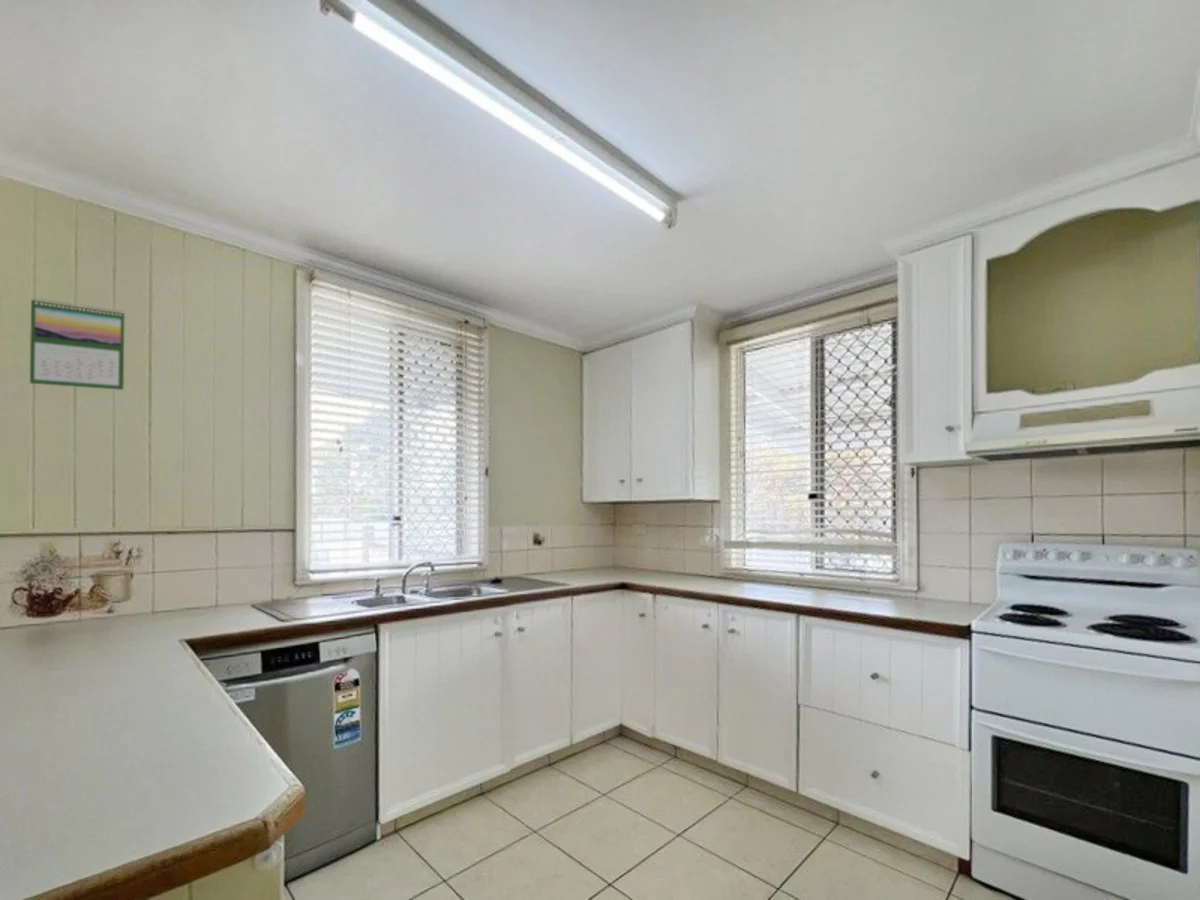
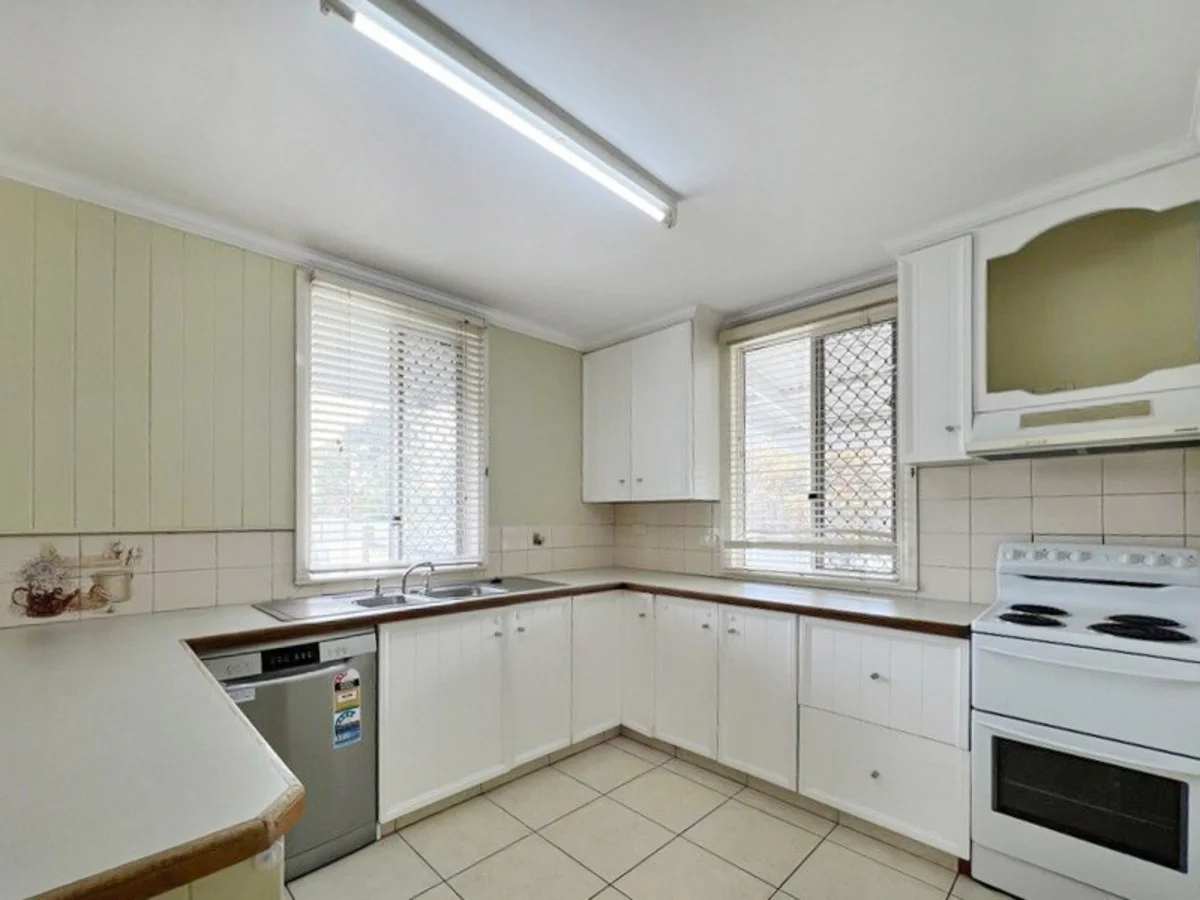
- calendar [29,297,126,391]
